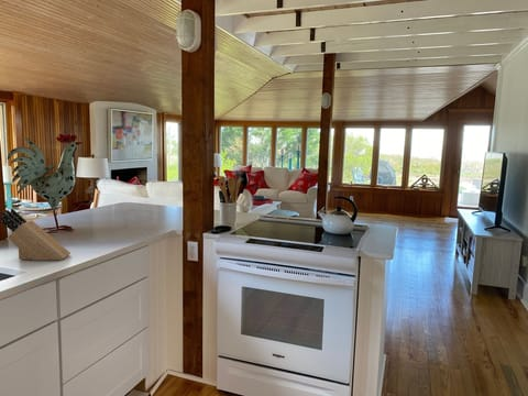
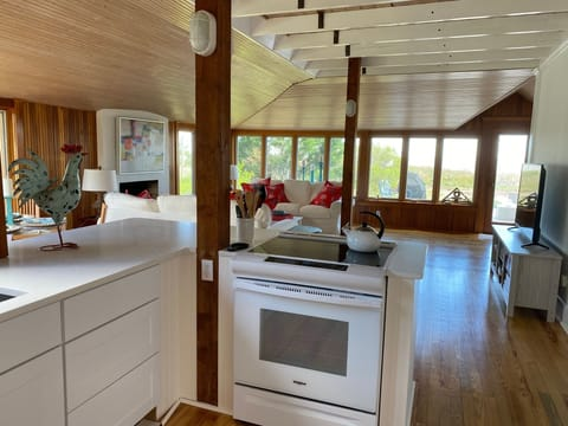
- knife block [0,208,72,262]
